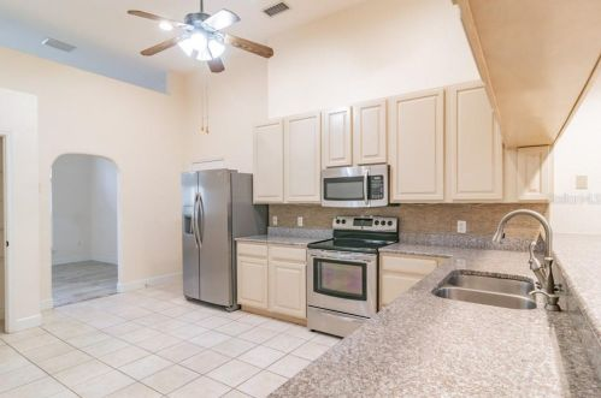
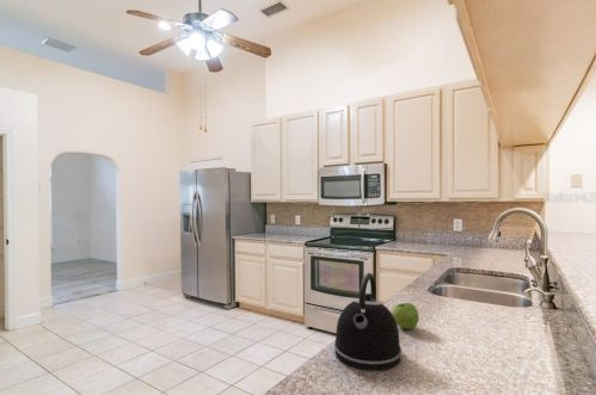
+ kettle [333,272,403,372]
+ fruit [391,302,420,331]
